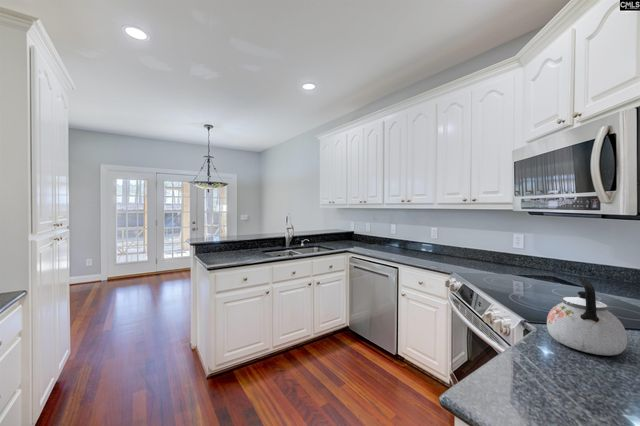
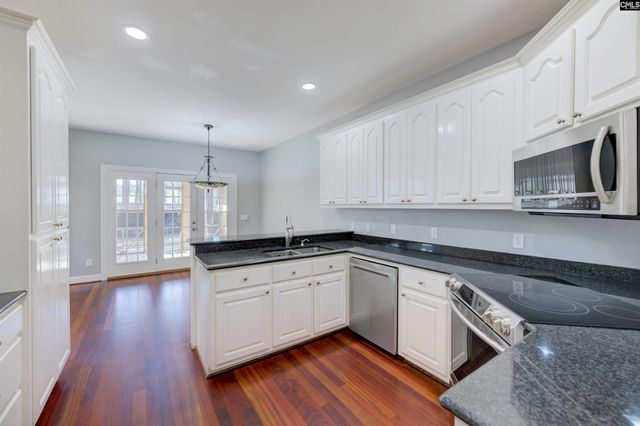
- kettle [546,276,628,357]
